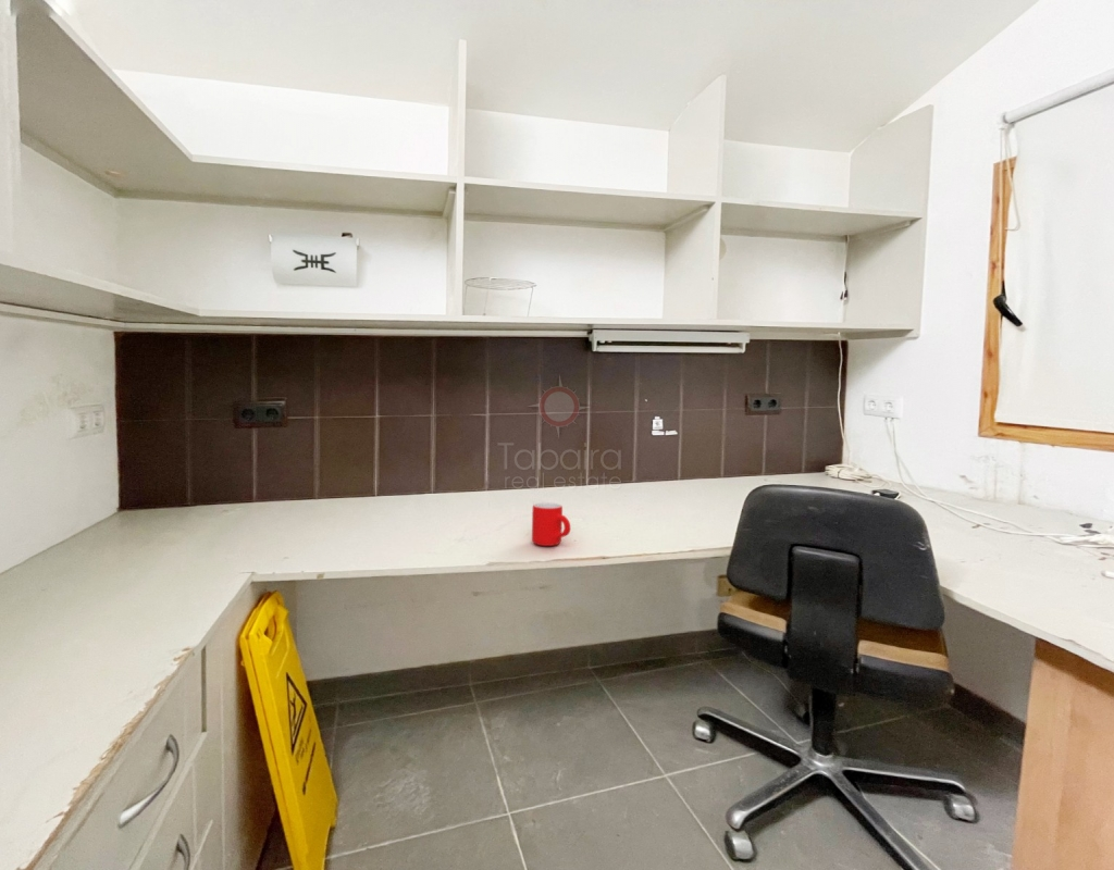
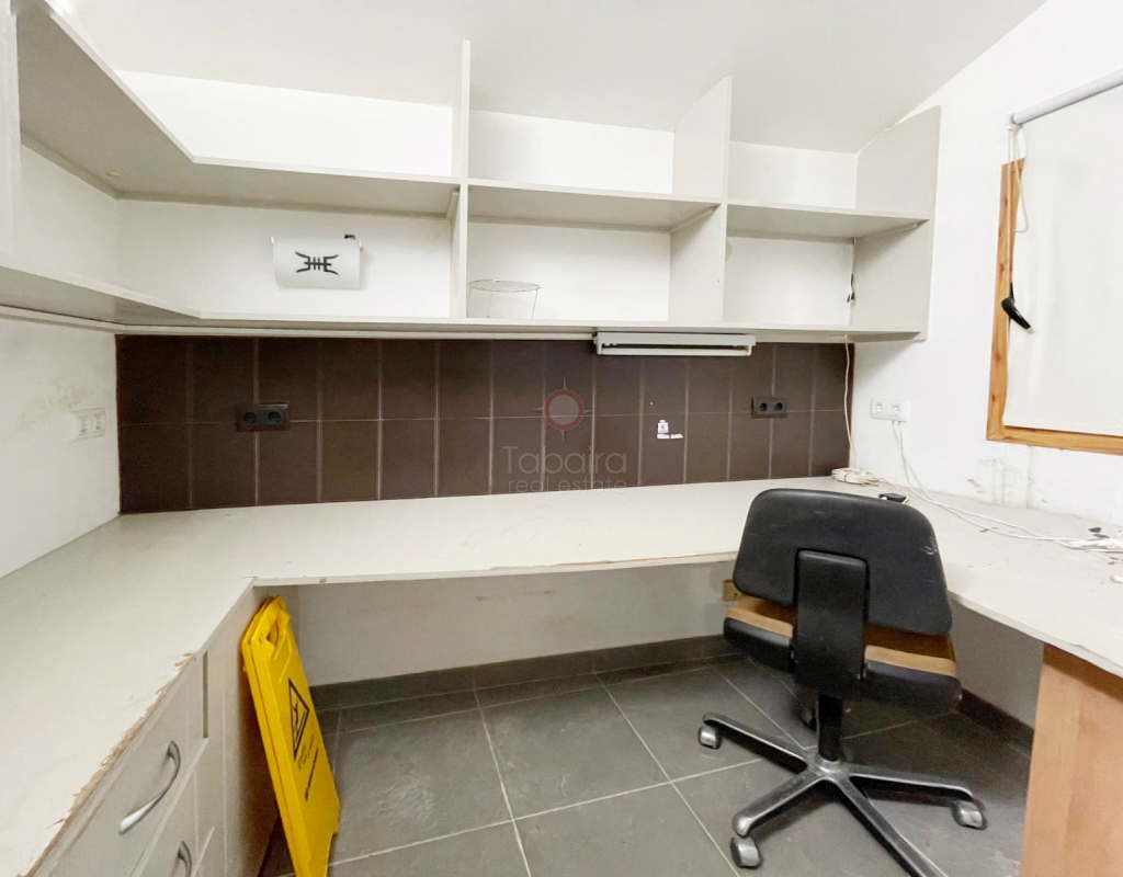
- mug [531,501,571,547]
